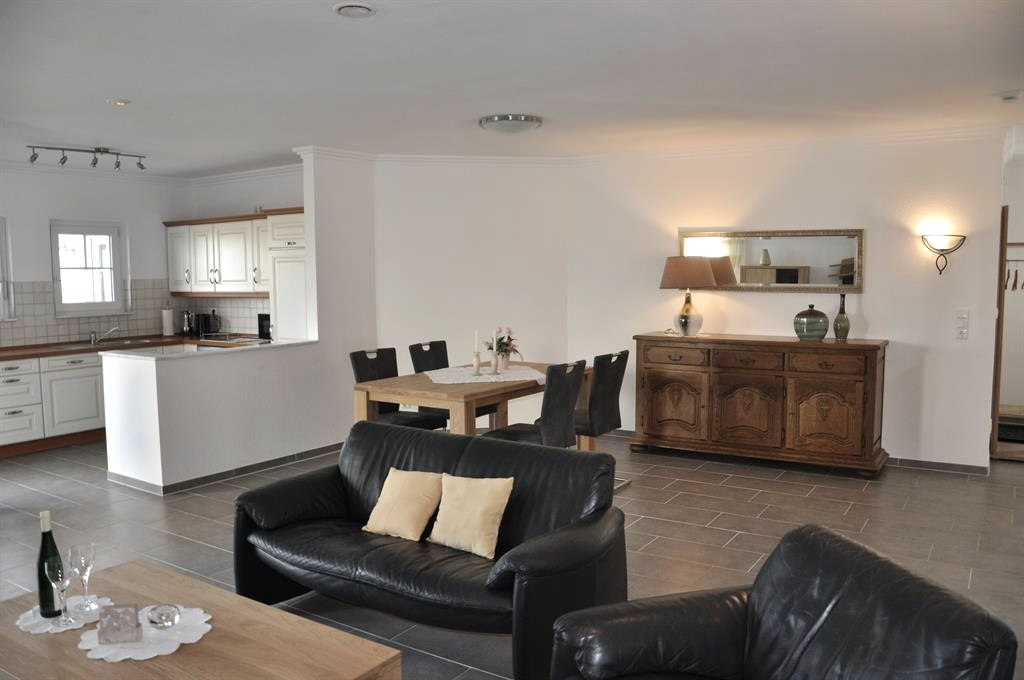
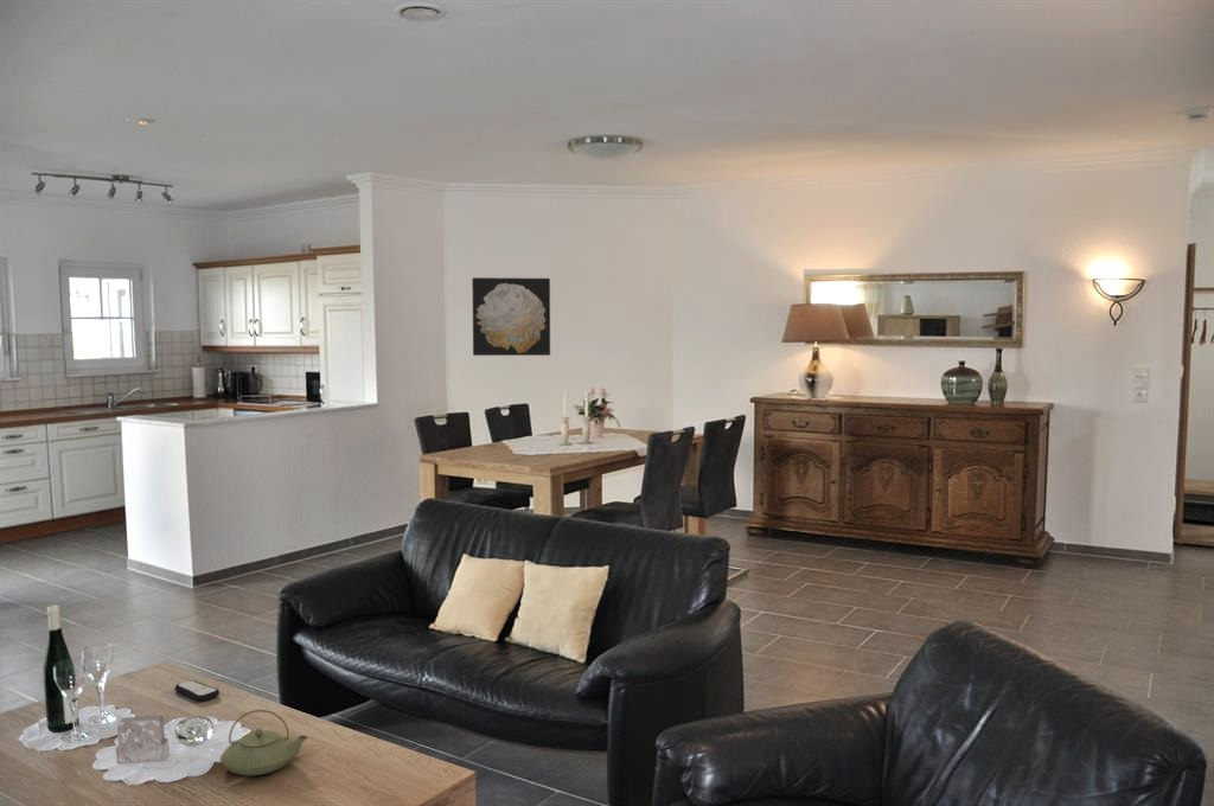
+ teapot [219,709,308,776]
+ wall art [471,276,551,357]
+ remote control [174,679,221,703]
